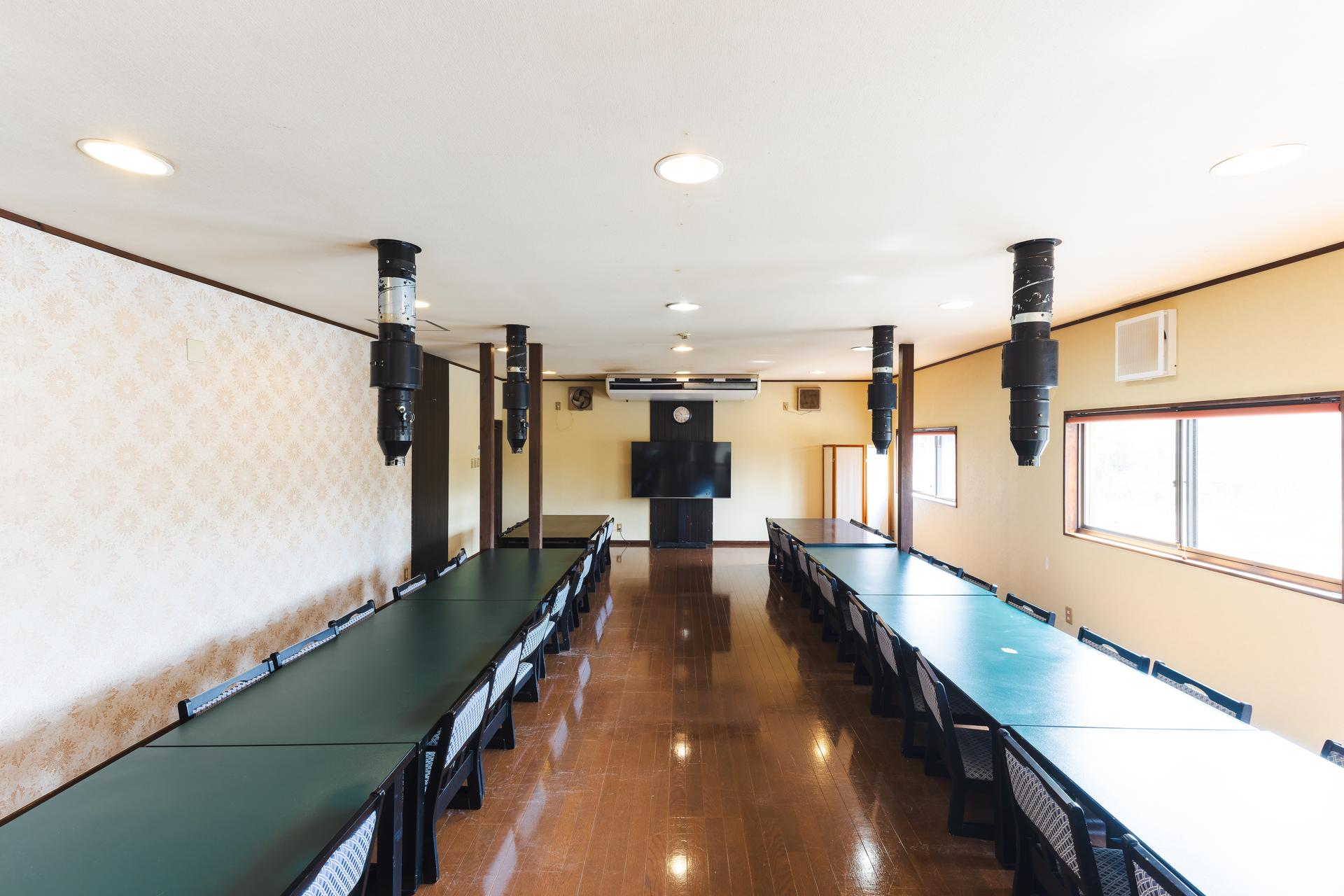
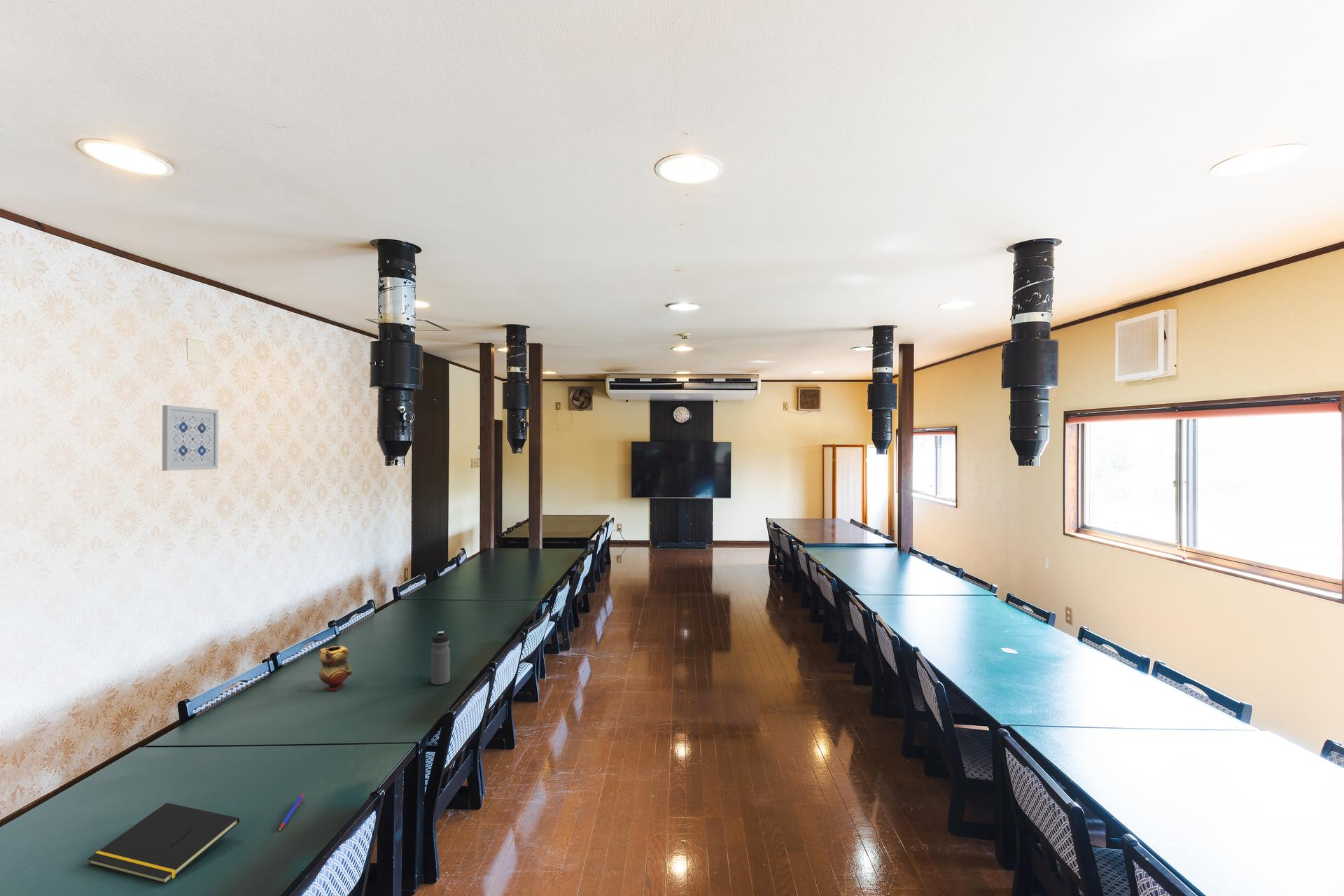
+ notepad [87,802,240,885]
+ pen [279,793,304,830]
+ water bottle [430,631,451,685]
+ teapot [318,645,353,691]
+ wall art [162,405,219,472]
